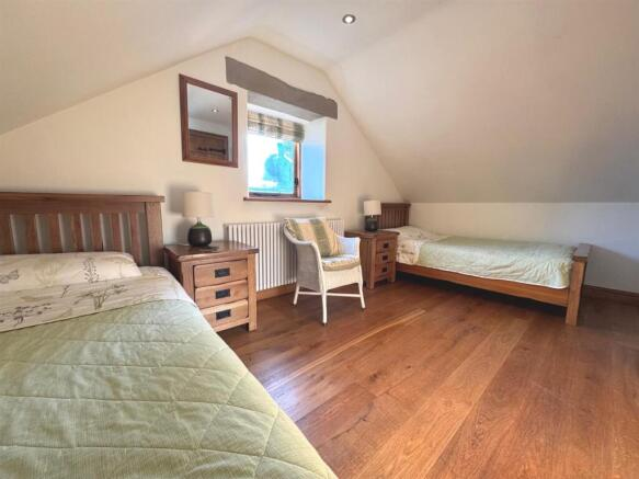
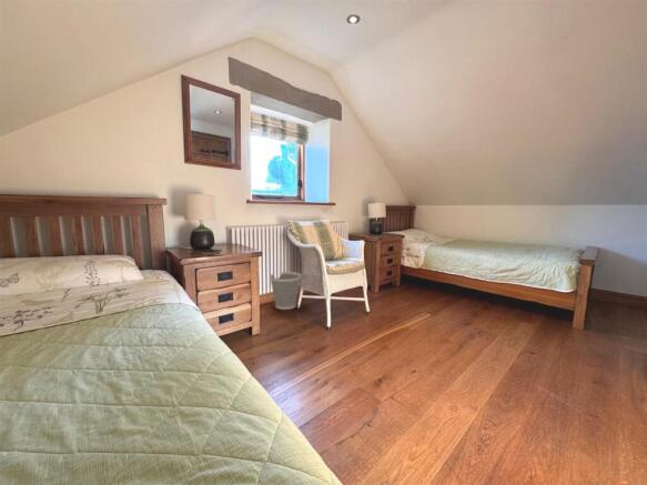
+ wastebasket [269,271,302,311]
